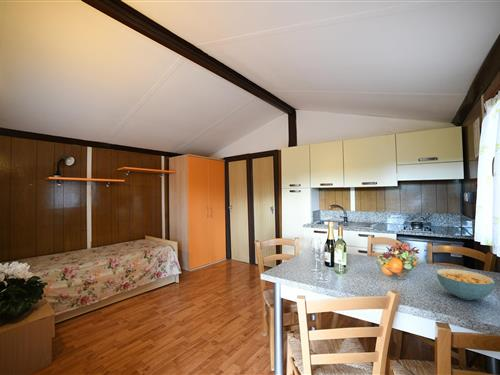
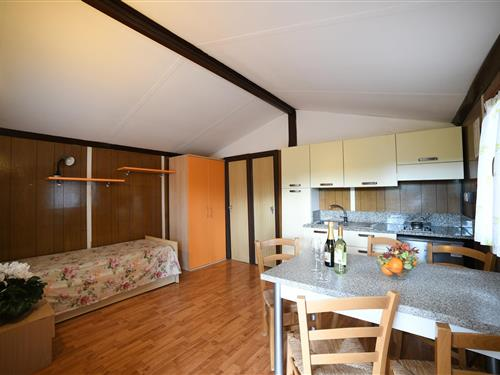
- cereal bowl [436,268,496,301]
